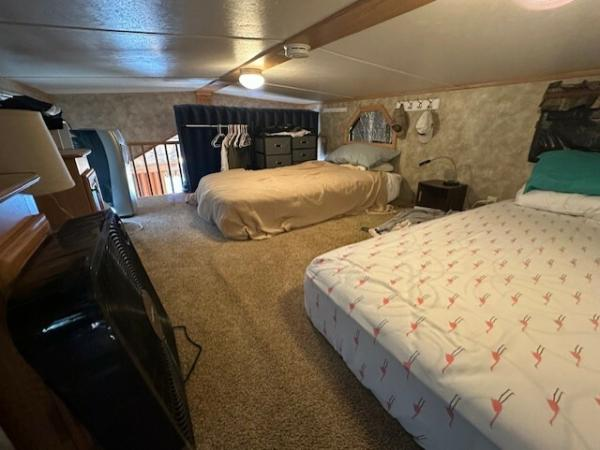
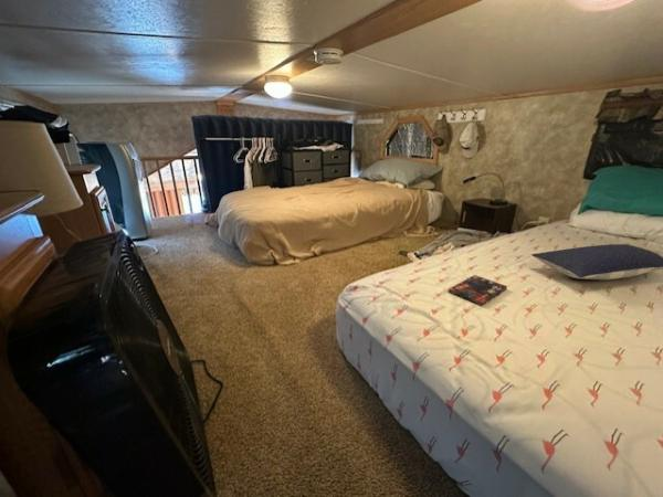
+ pillow [530,243,663,281]
+ book [448,274,508,307]
